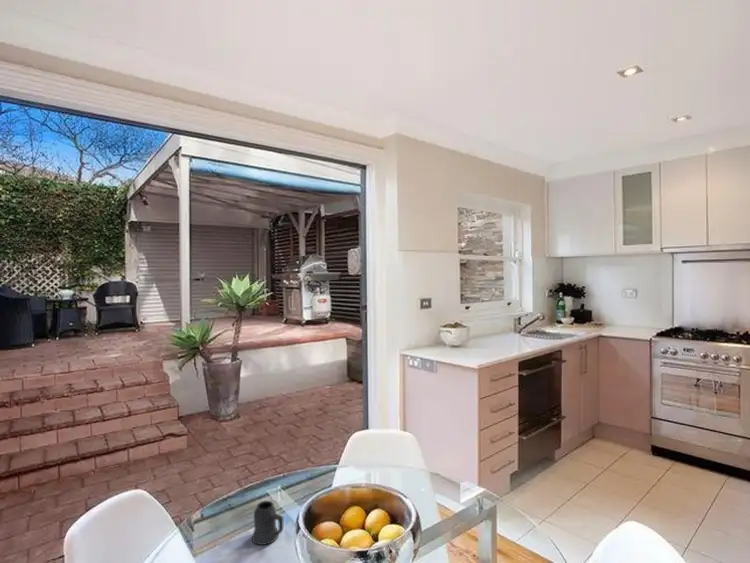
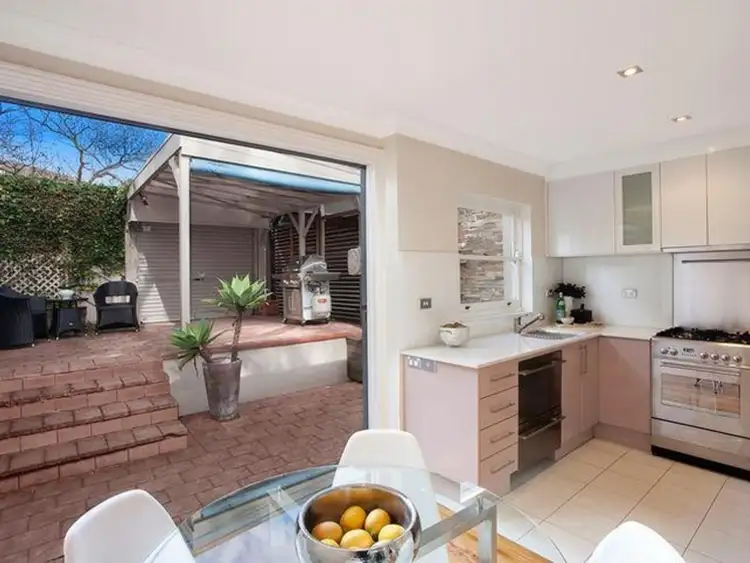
- mug [251,500,284,546]
